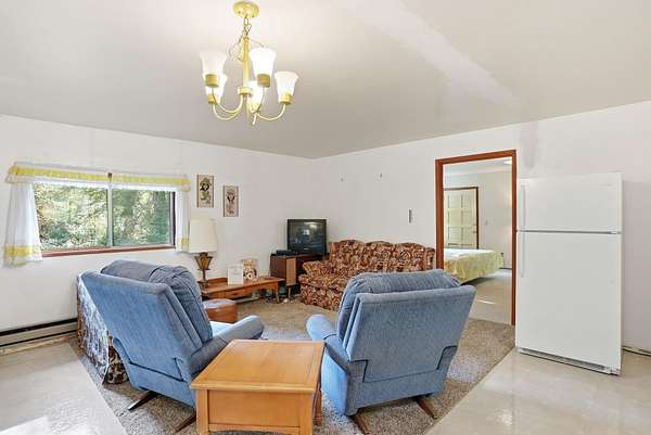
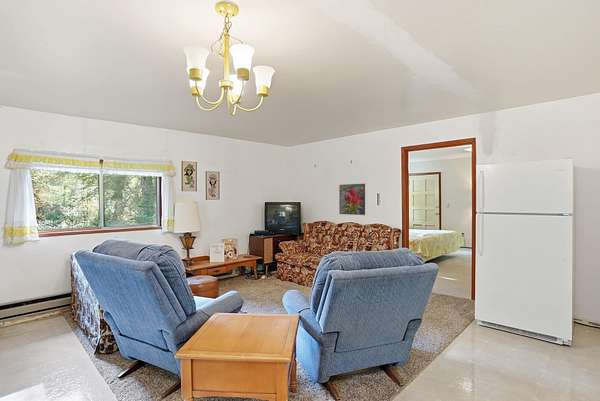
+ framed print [338,183,366,216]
